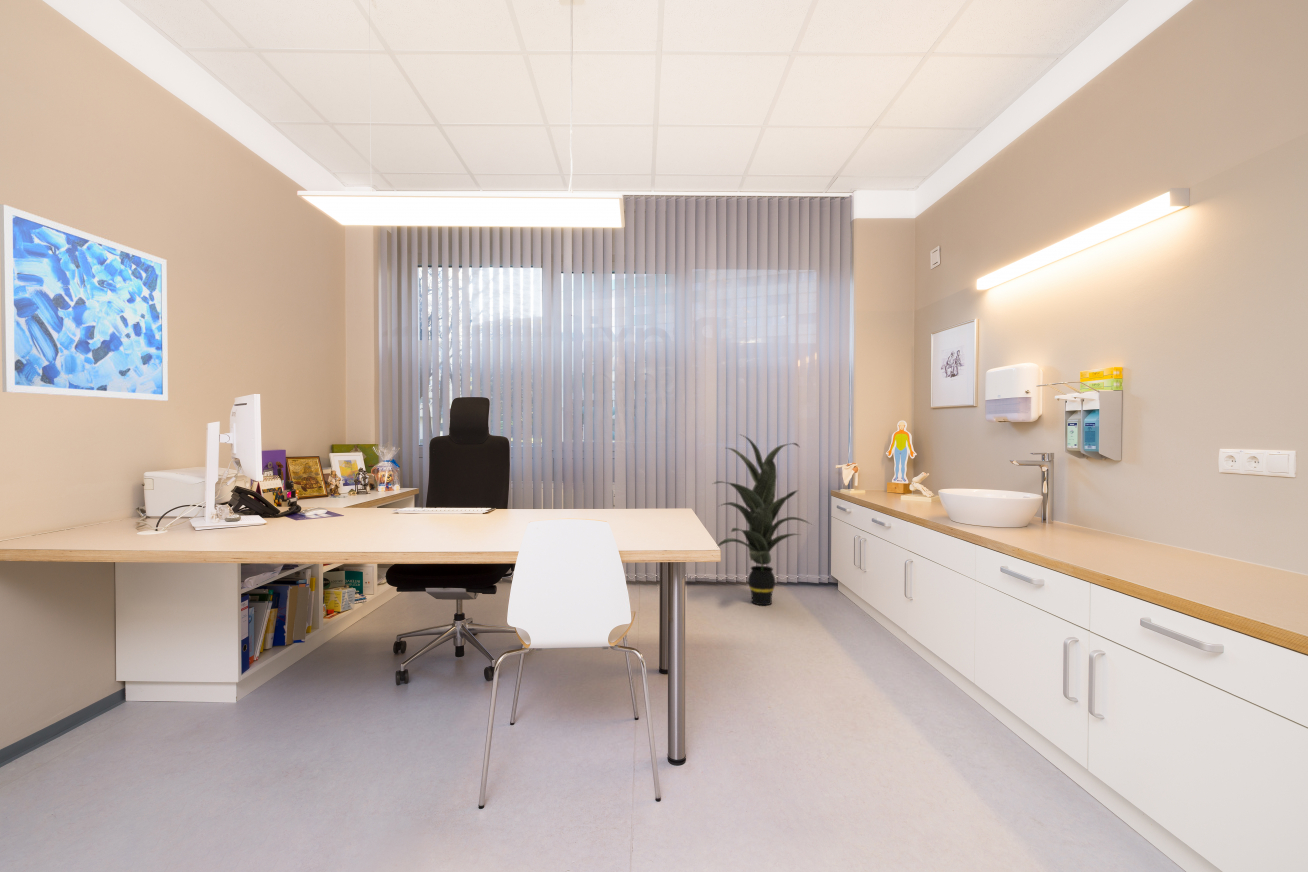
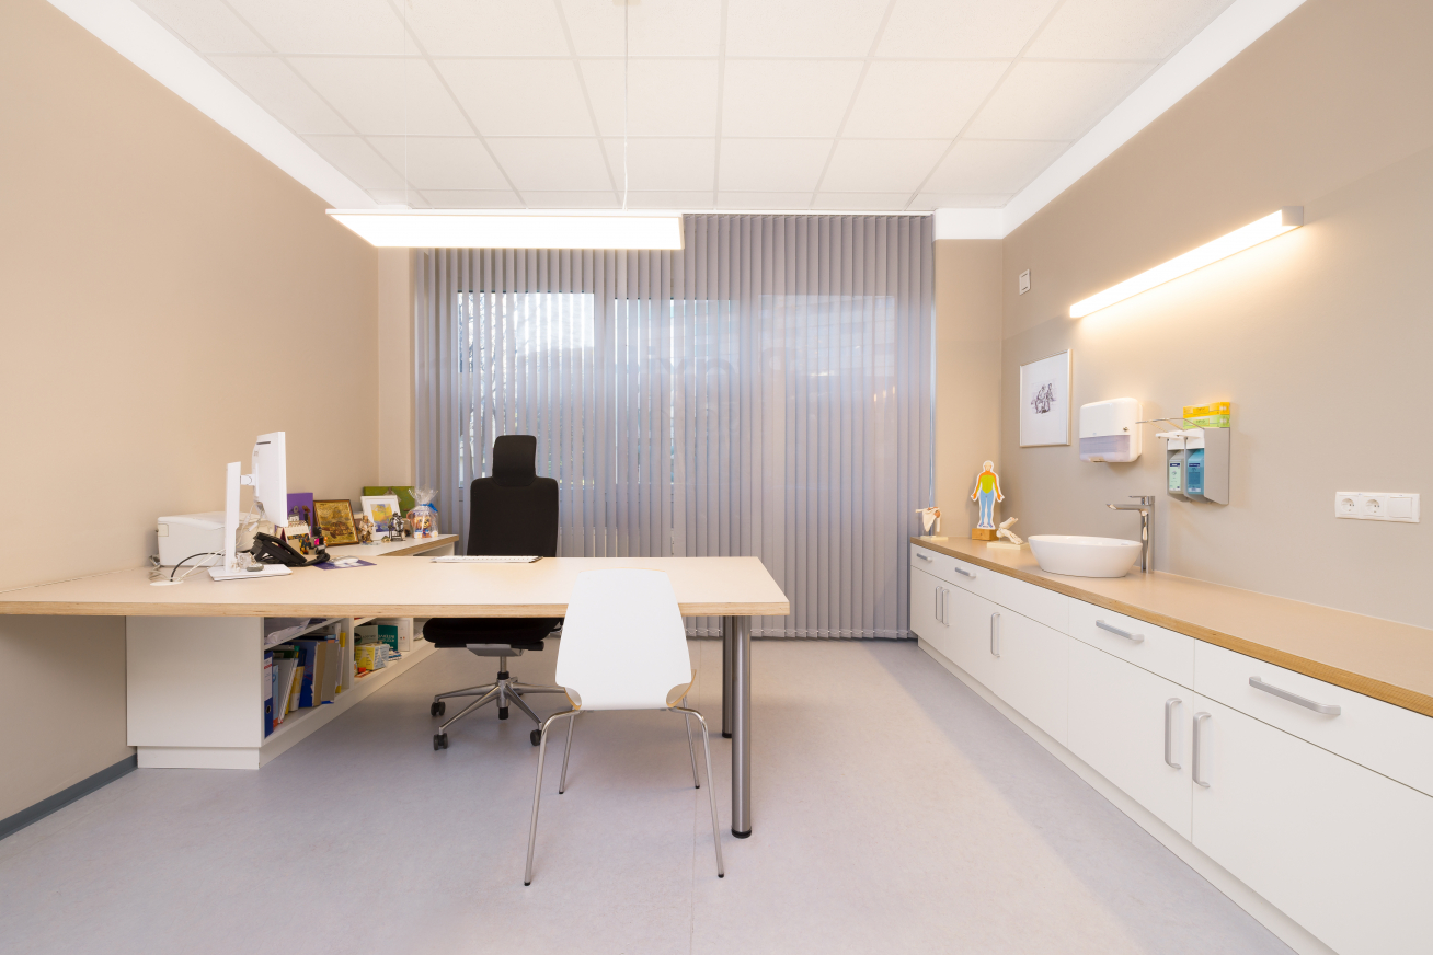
- indoor plant [712,433,814,606]
- wall art [0,203,169,402]
